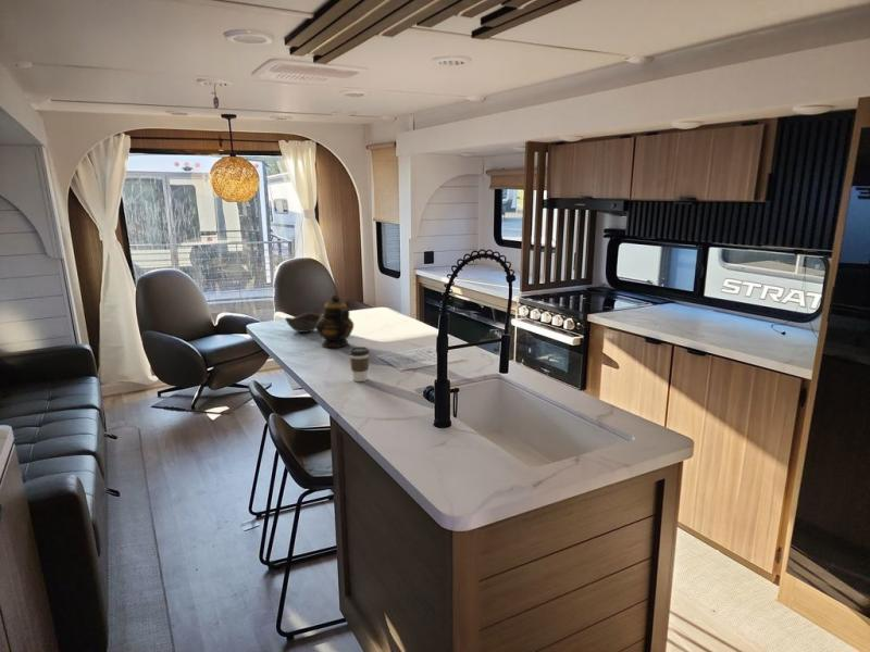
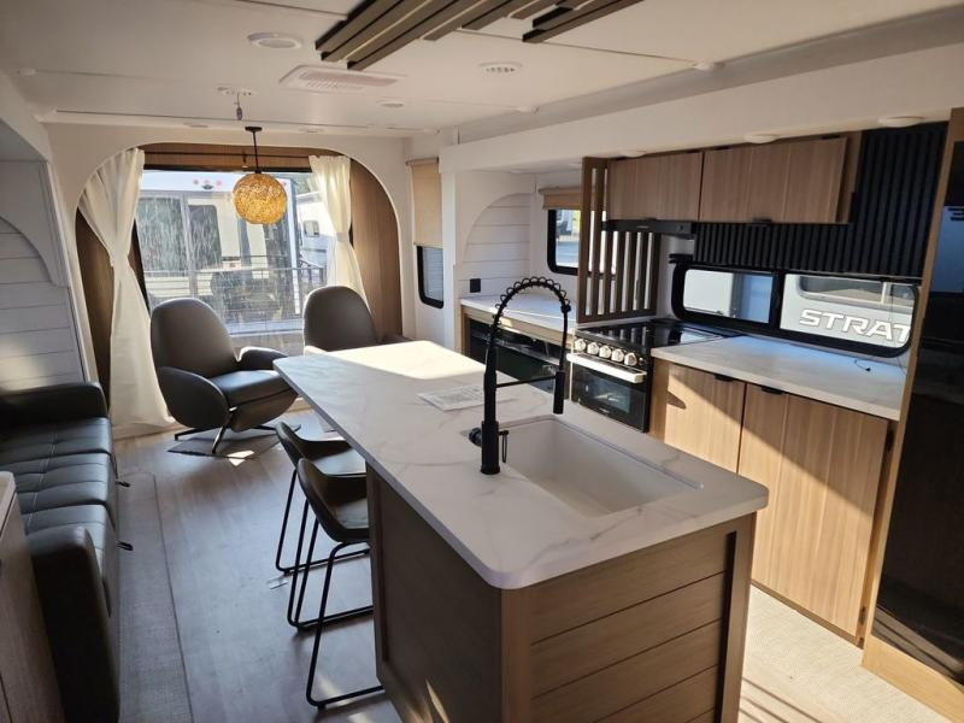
- coffee cup [348,346,371,383]
- bowl [284,310,323,334]
- teapot [315,293,355,349]
